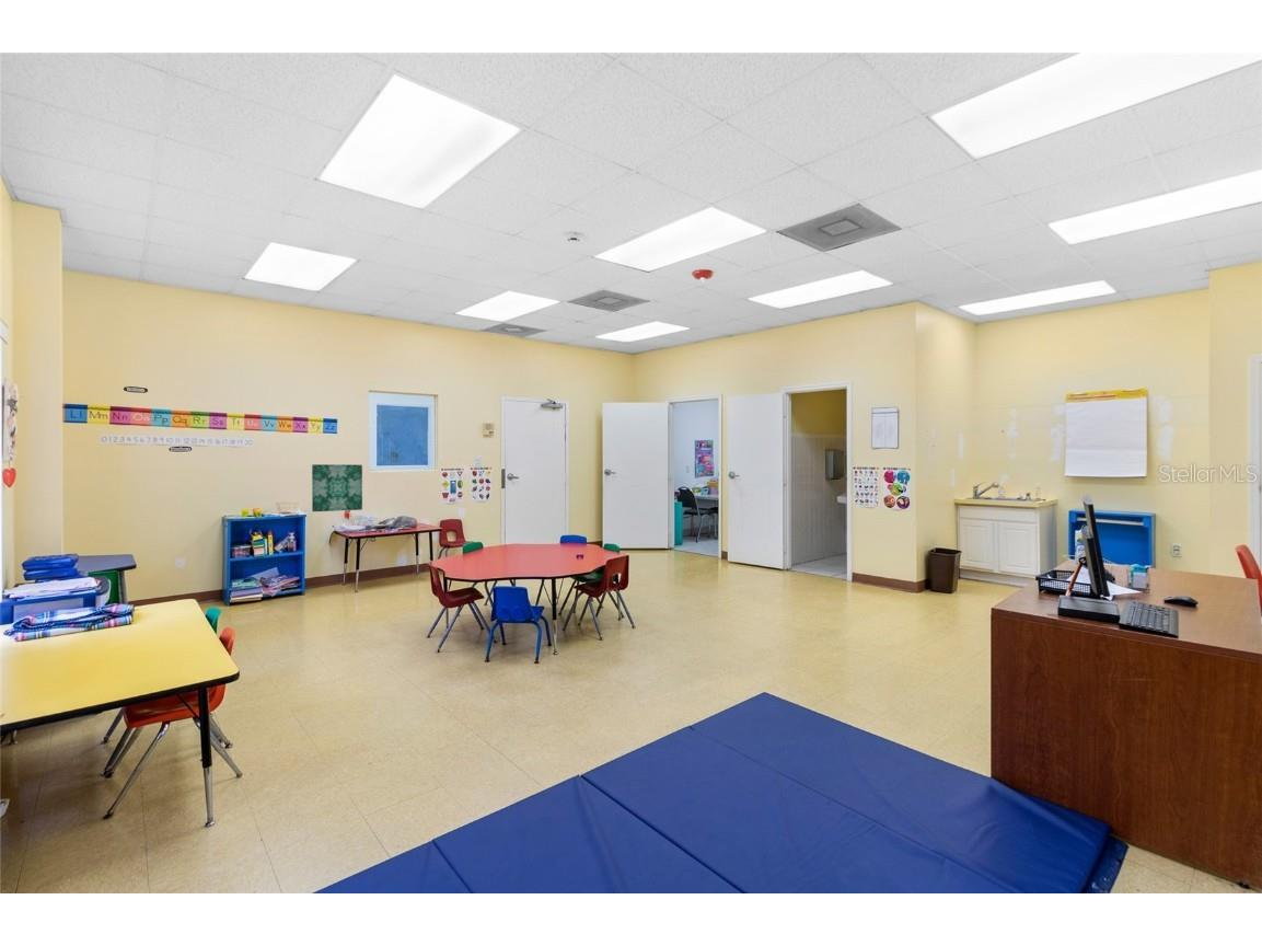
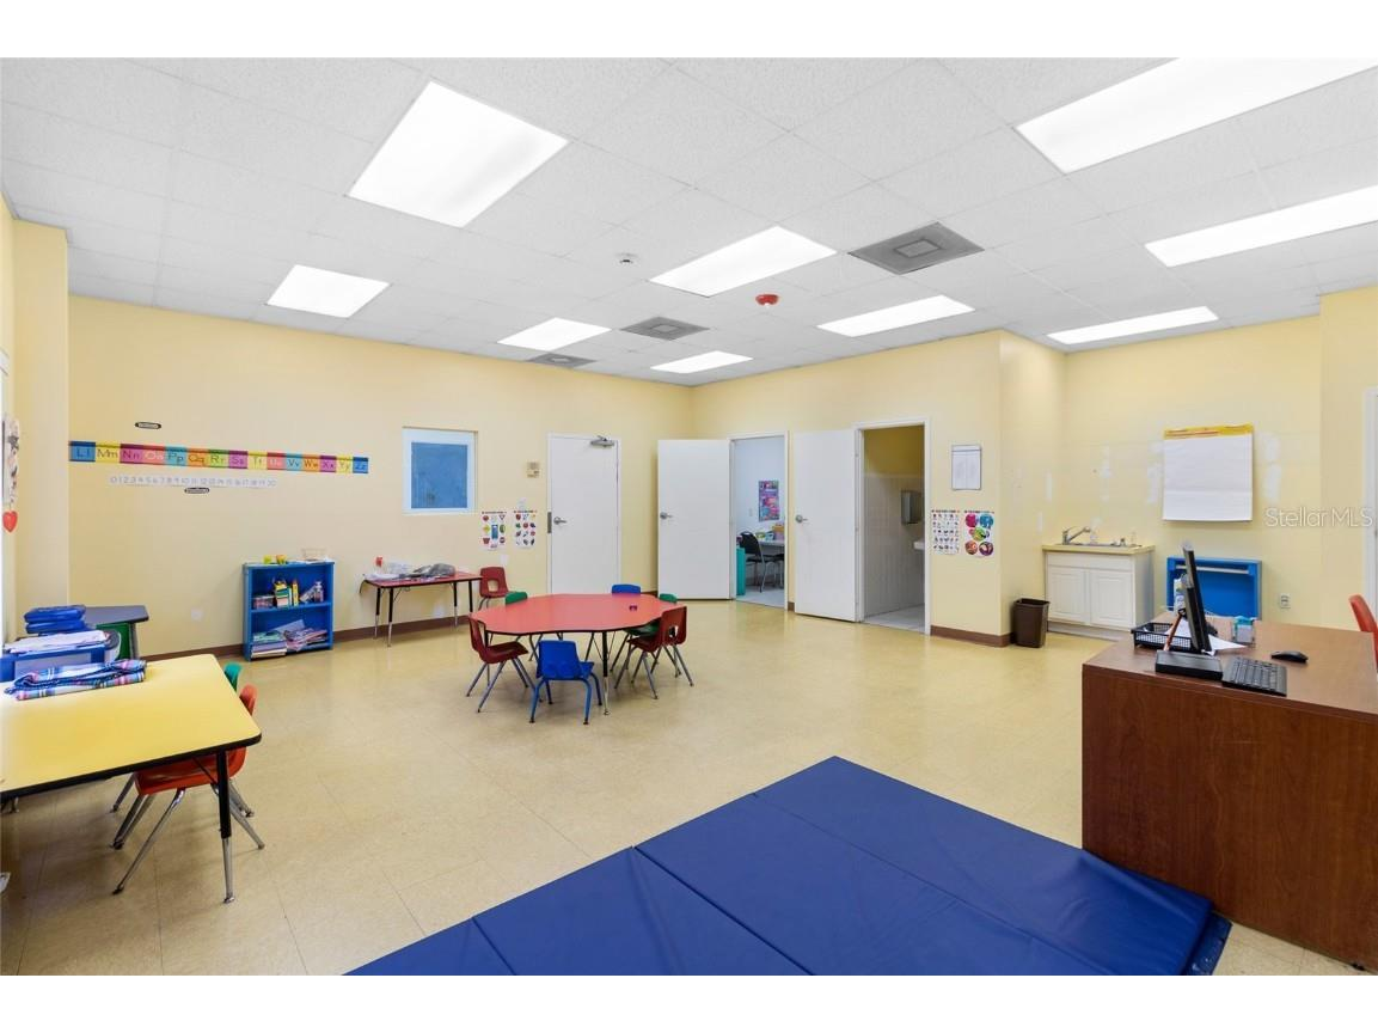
- wall art [311,463,363,512]
